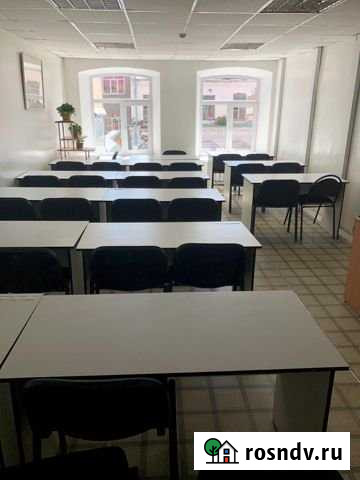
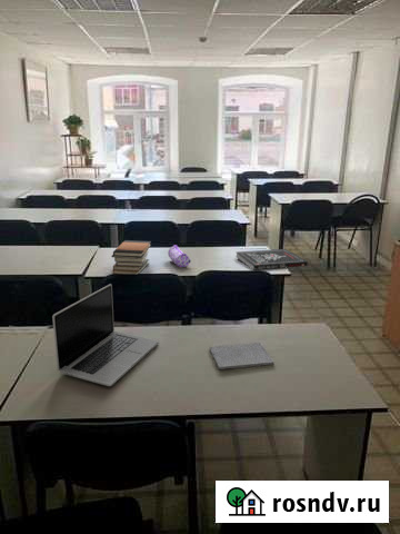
+ laptop [51,283,160,387]
+ book stack [110,239,152,275]
+ pencil case [167,244,192,268]
+ book [234,248,309,271]
+ notepad [209,342,274,370]
